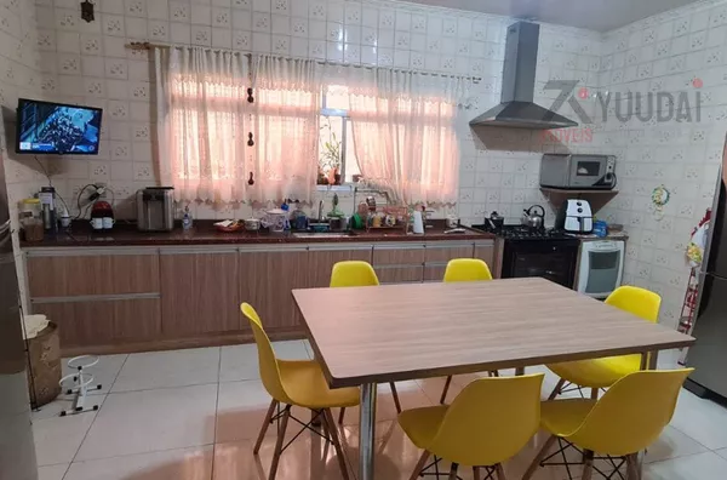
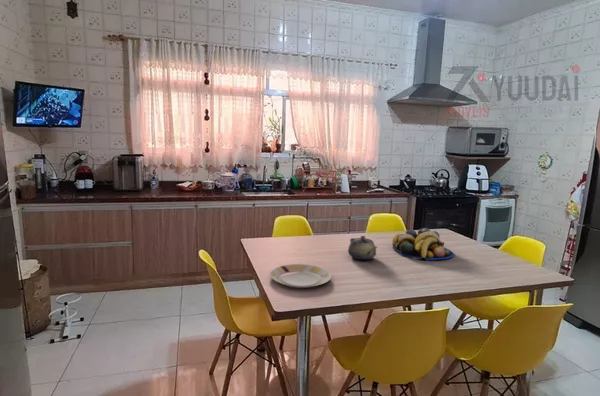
+ plate [269,263,332,289]
+ teapot [347,235,378,261]
+ fruit bowl [391,227,454,261]
